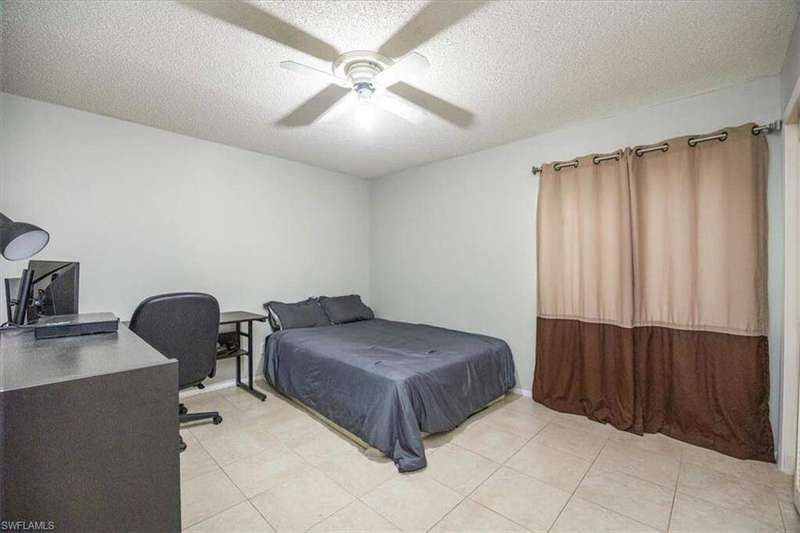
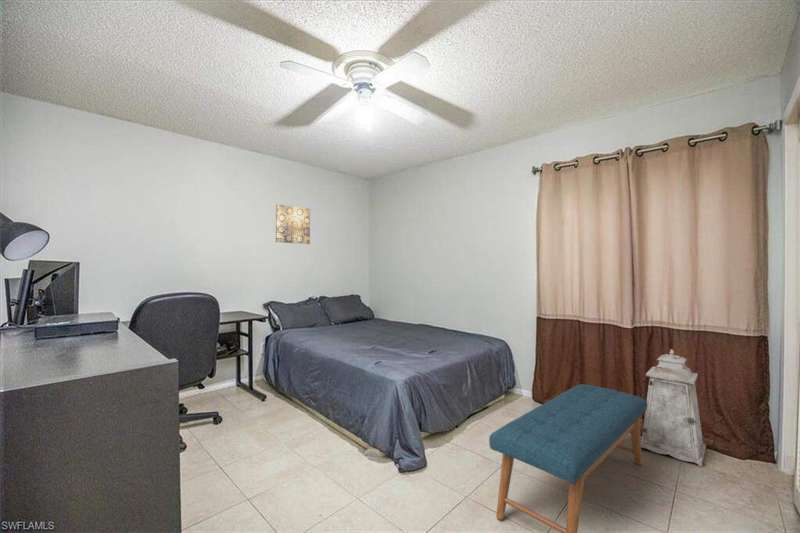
+ wall art [275,204,311,245]
+ bench [488,383,647,533]
+ lantern [641,348,707,468]
